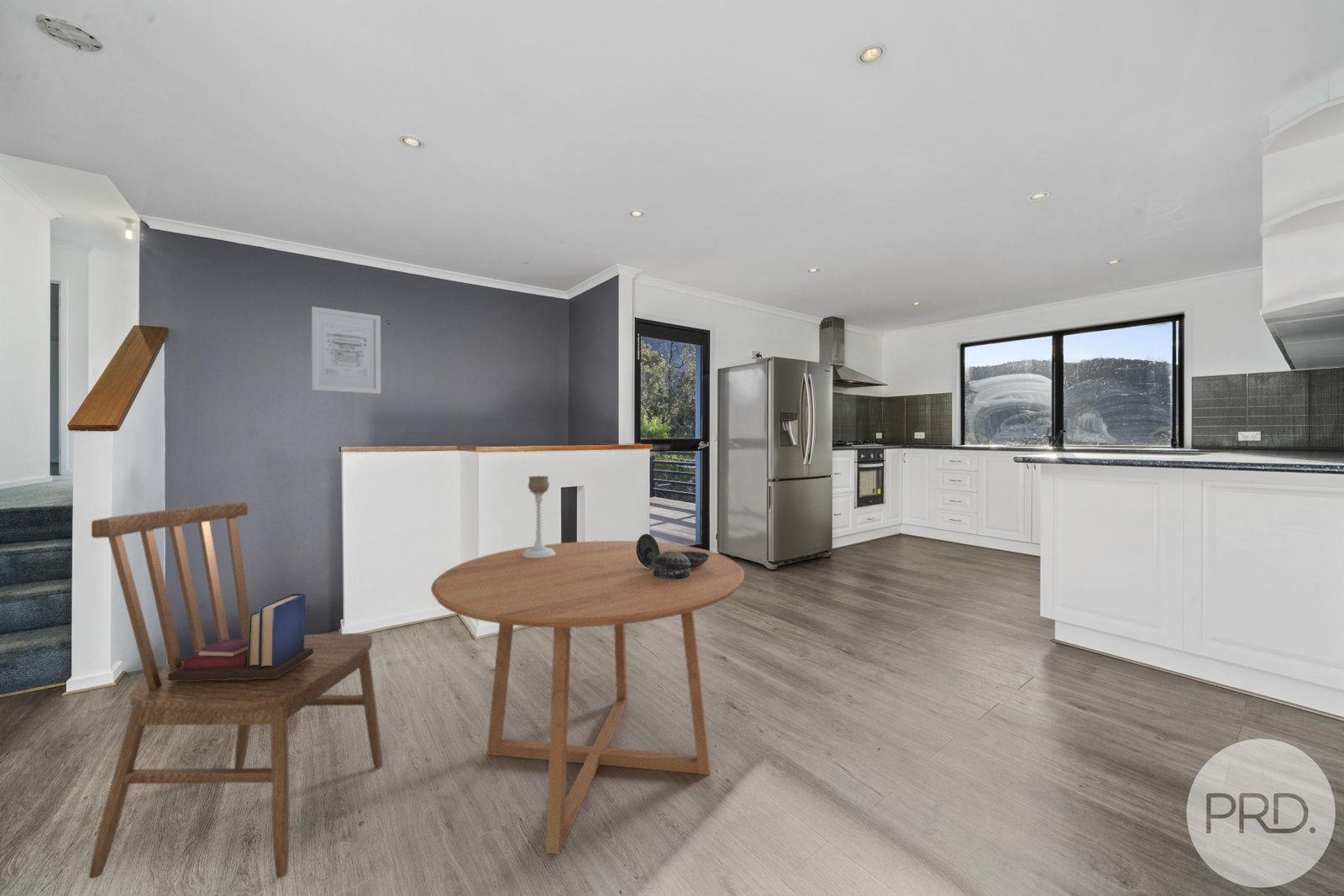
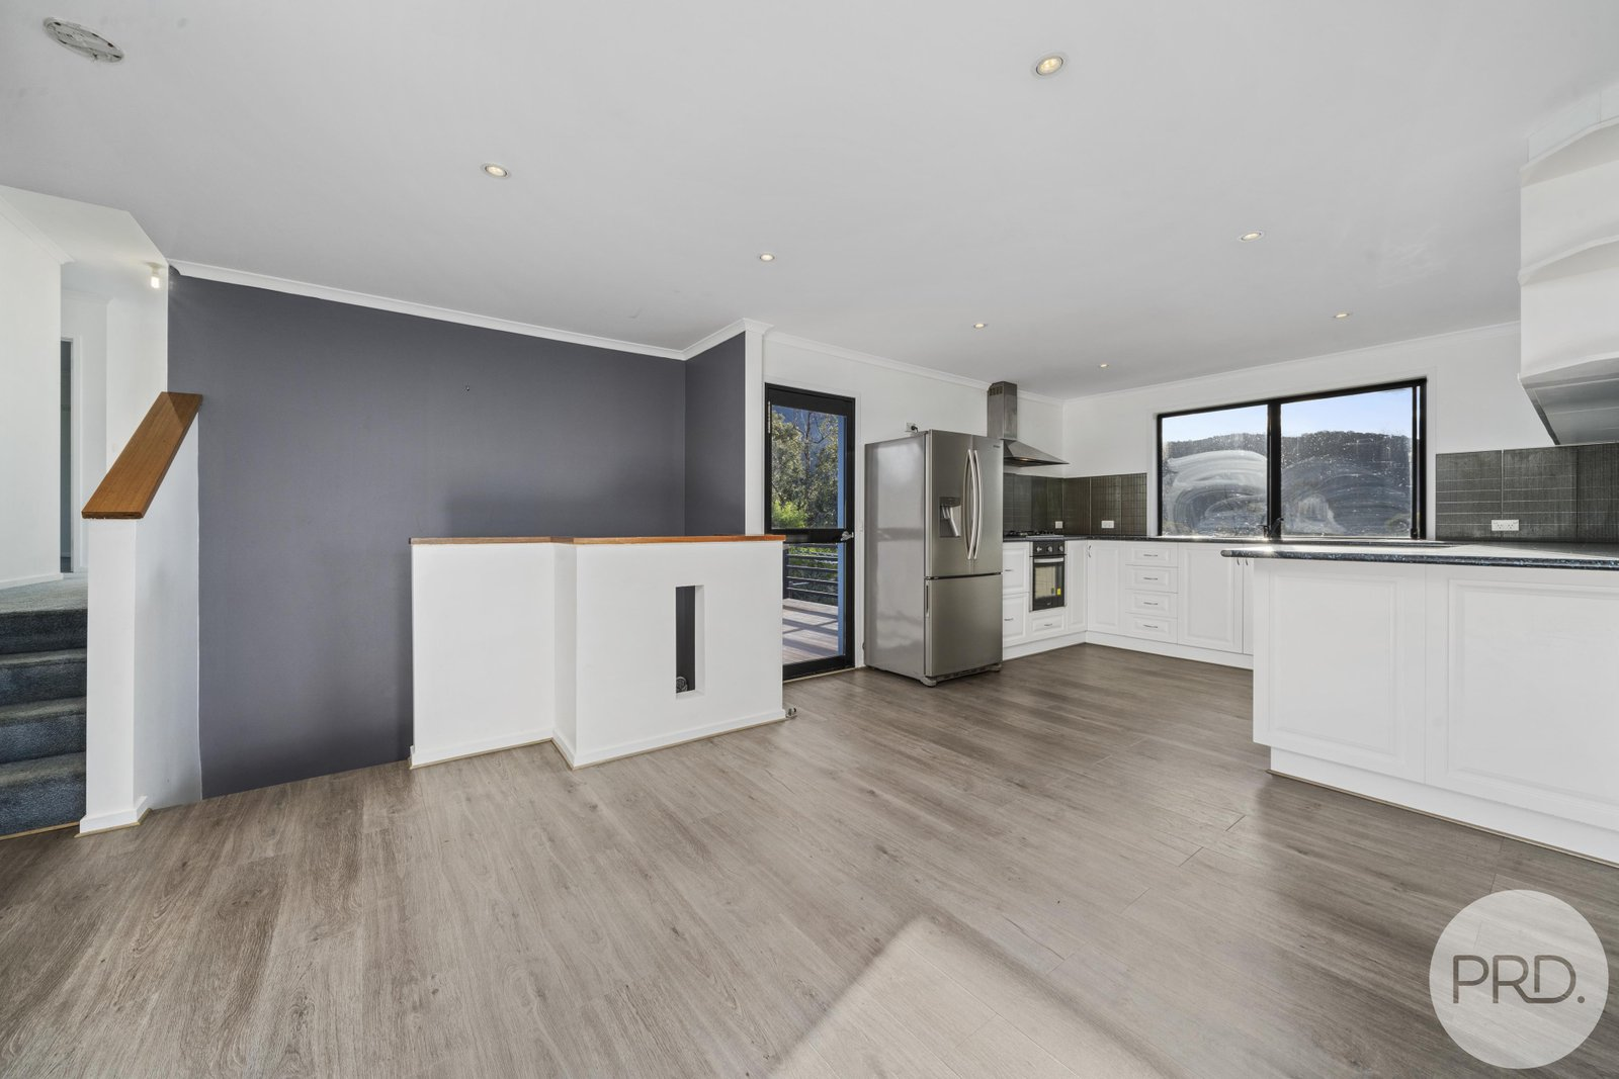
- dining table [430,540,745,855]
- wall art [311,306,381,395]
- book [168,593,313,681]
- decorative bowl [636,533,710,579]
- candle holder [522,475,555,558]
- dining chair [88,500,383,879]
